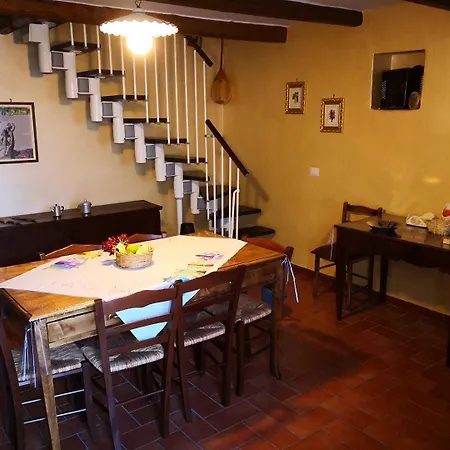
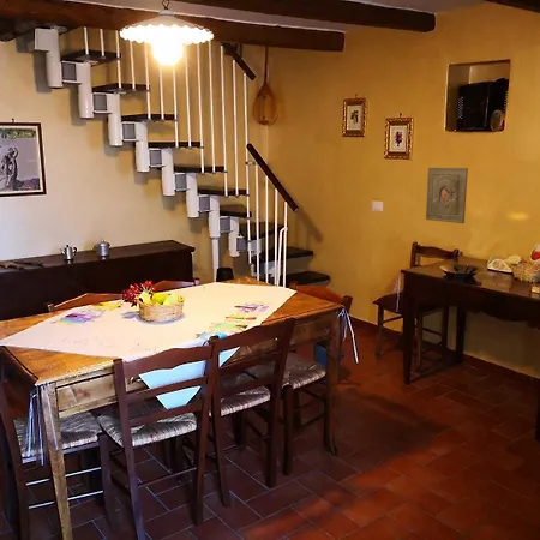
+ religious icon [425,167,469,224]
